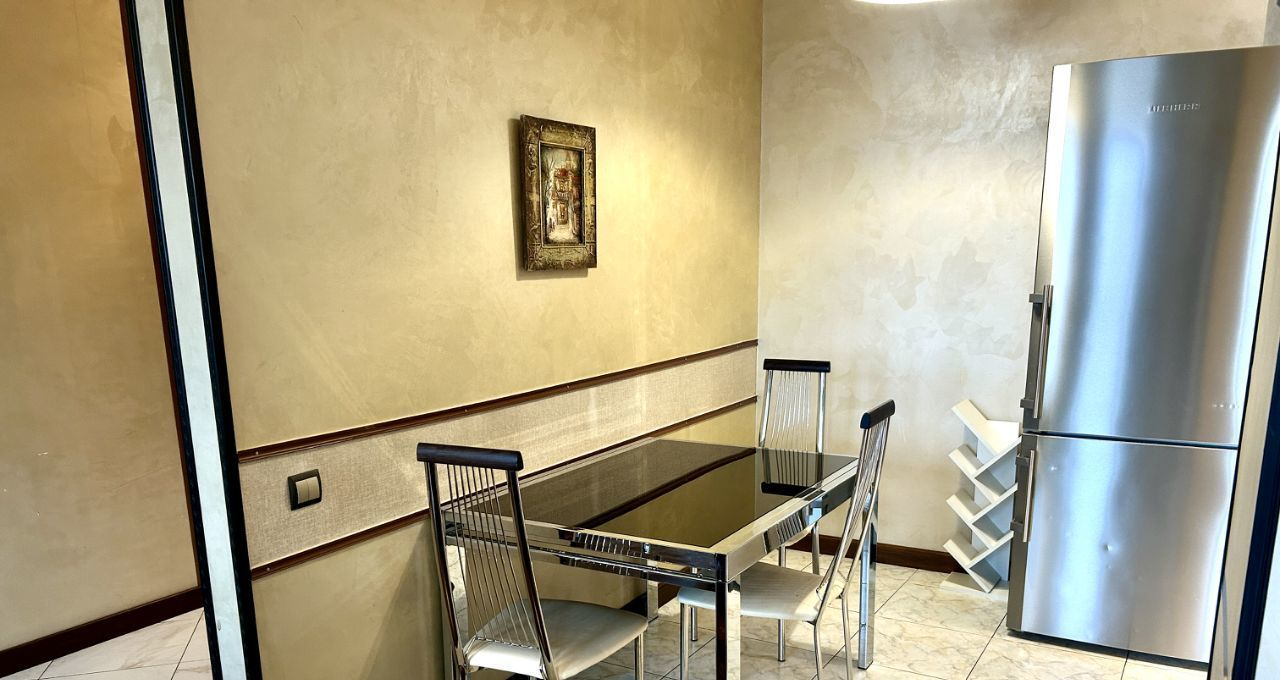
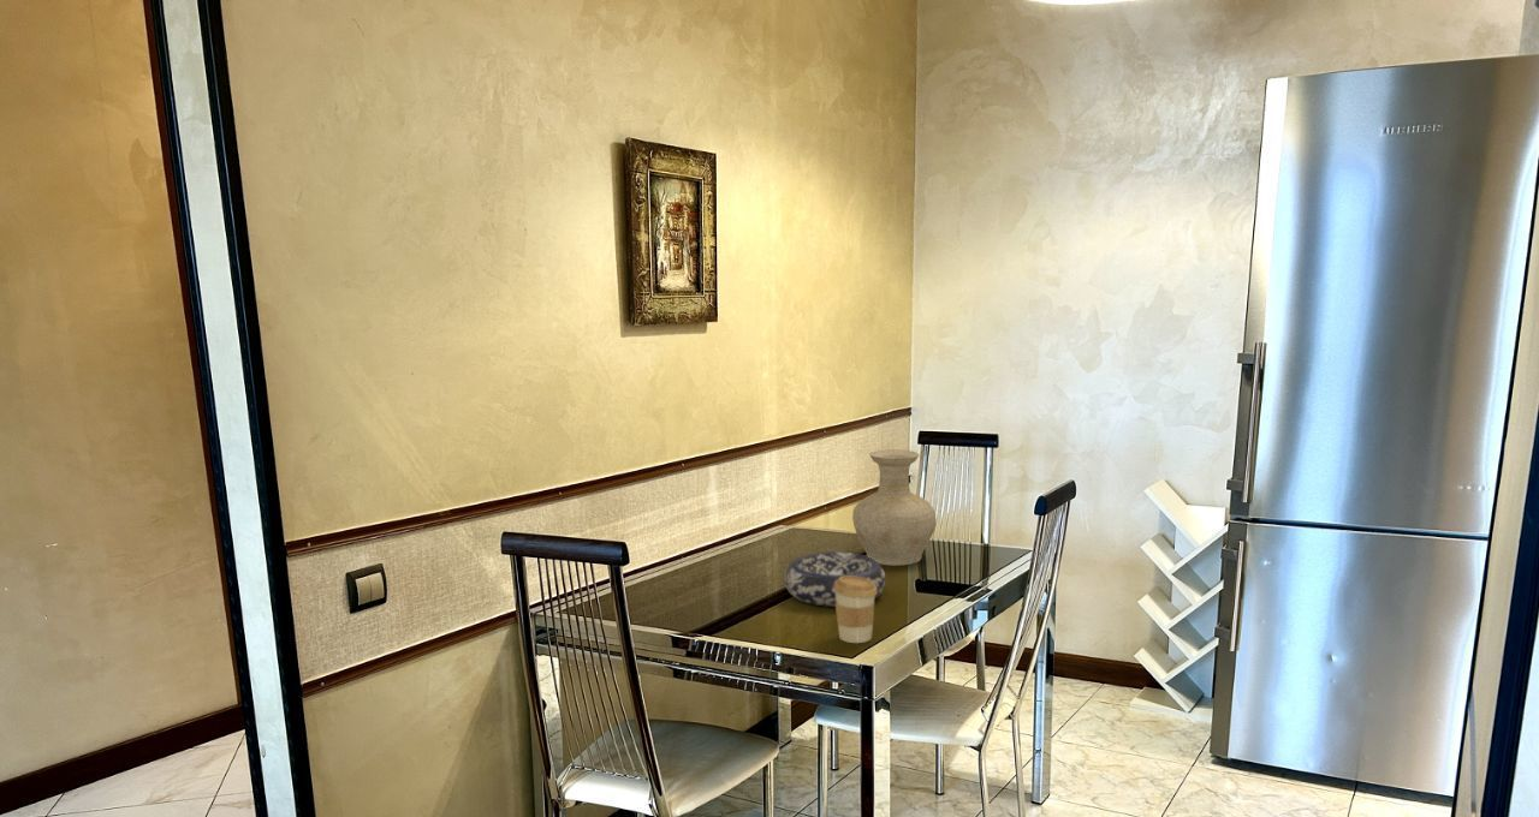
+ coffee cup [833,576,878,644]
+ vase [851,448,937,567]
+ decorative bowl [783,550,887,608]
